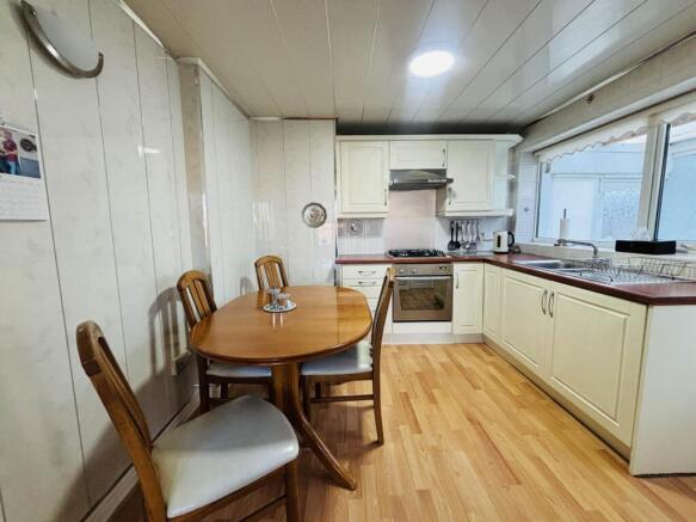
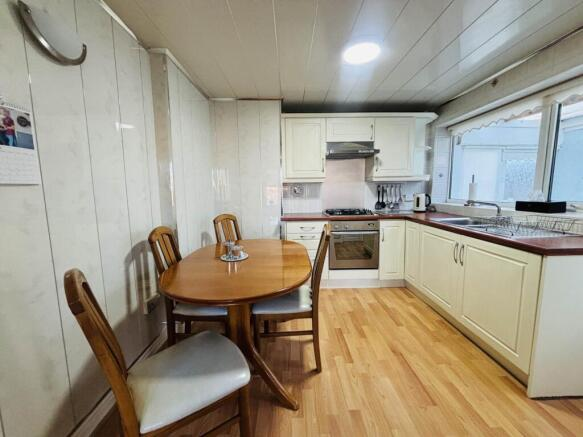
- decorative plate [301,201,328,229]
